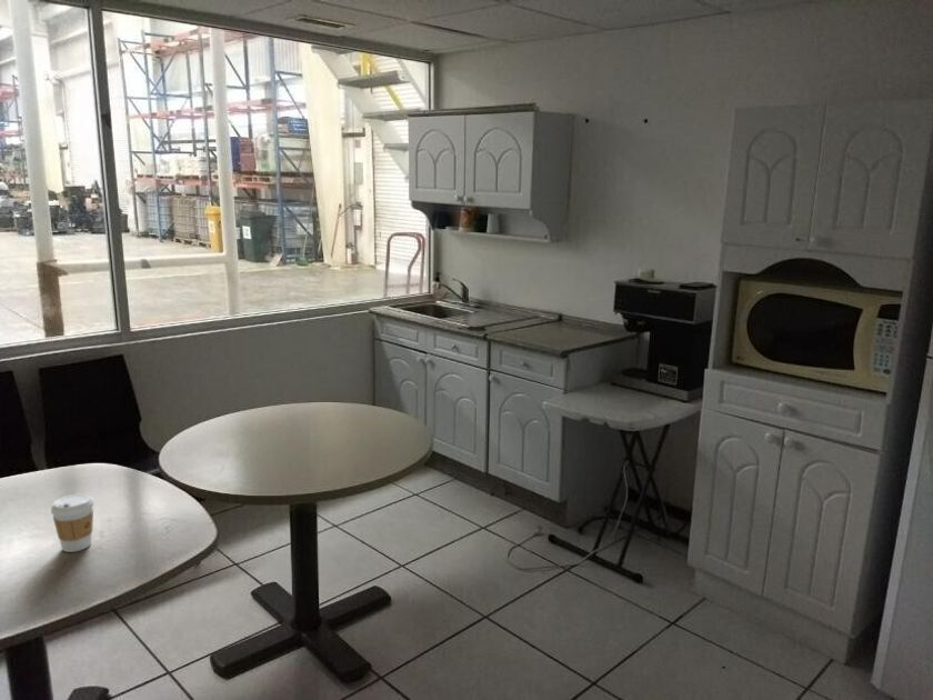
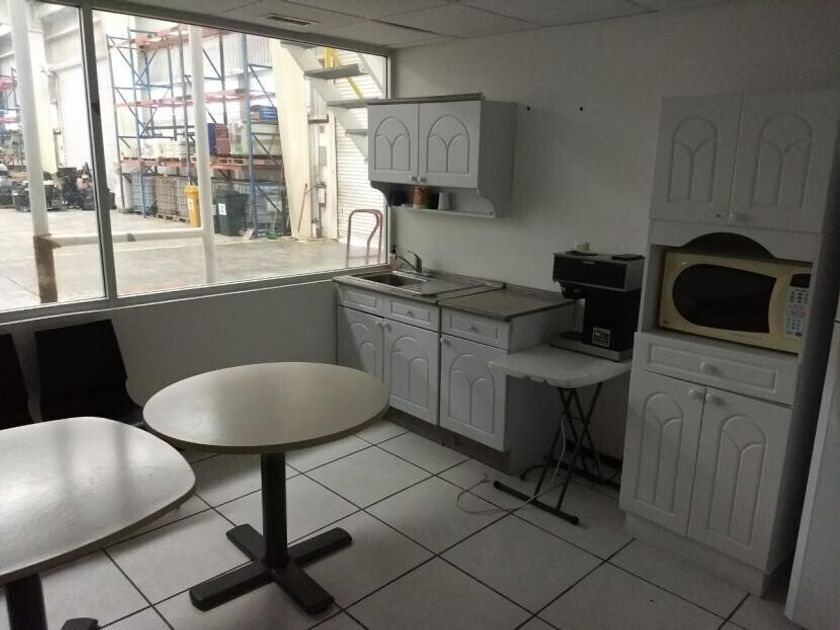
- coffee cup [50,493,96,553]
